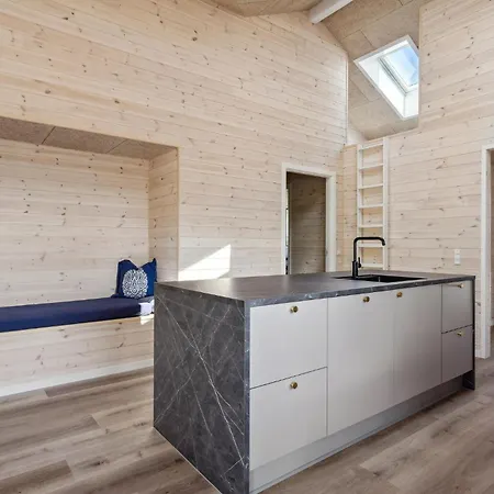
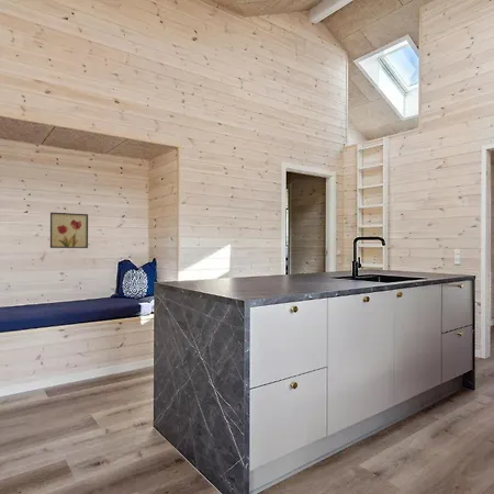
+ wall art [49,211,89,249]
